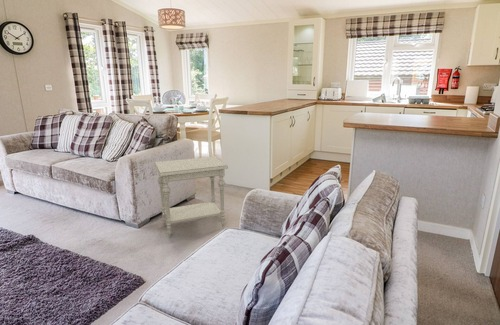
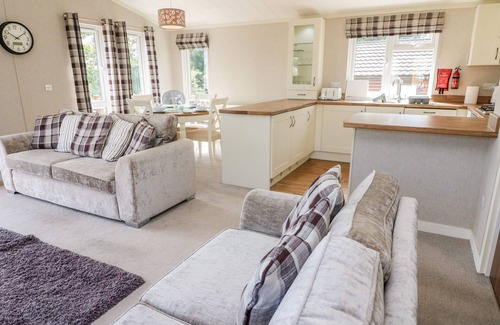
- side table [153,155,229,238]
